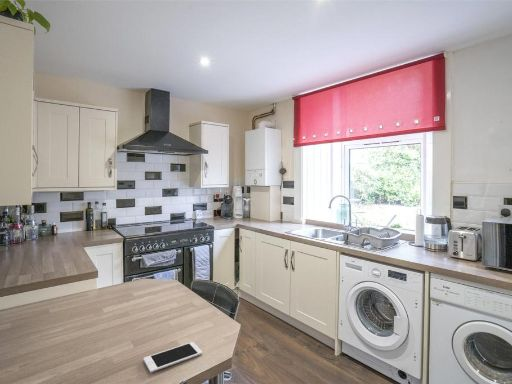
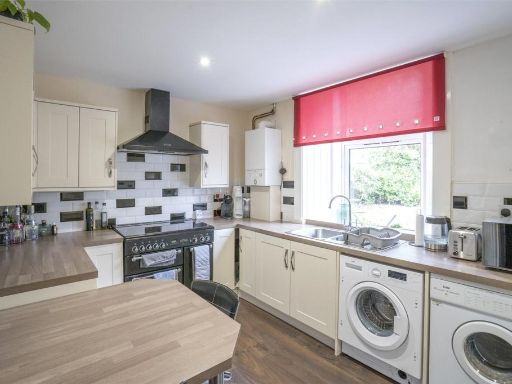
- cell phone [143,341,203,373]
